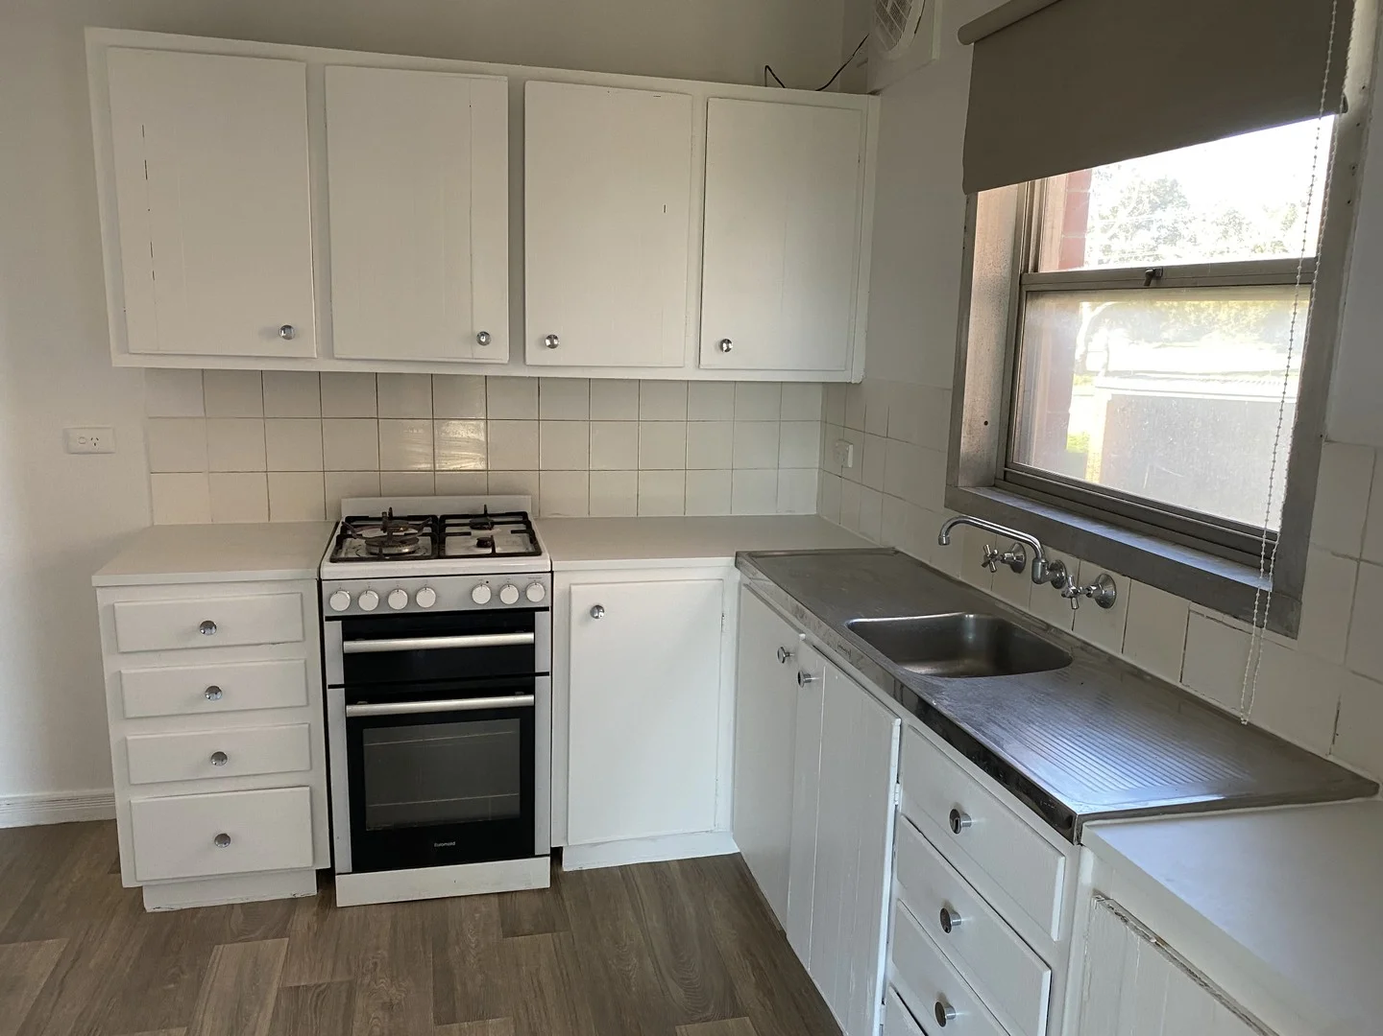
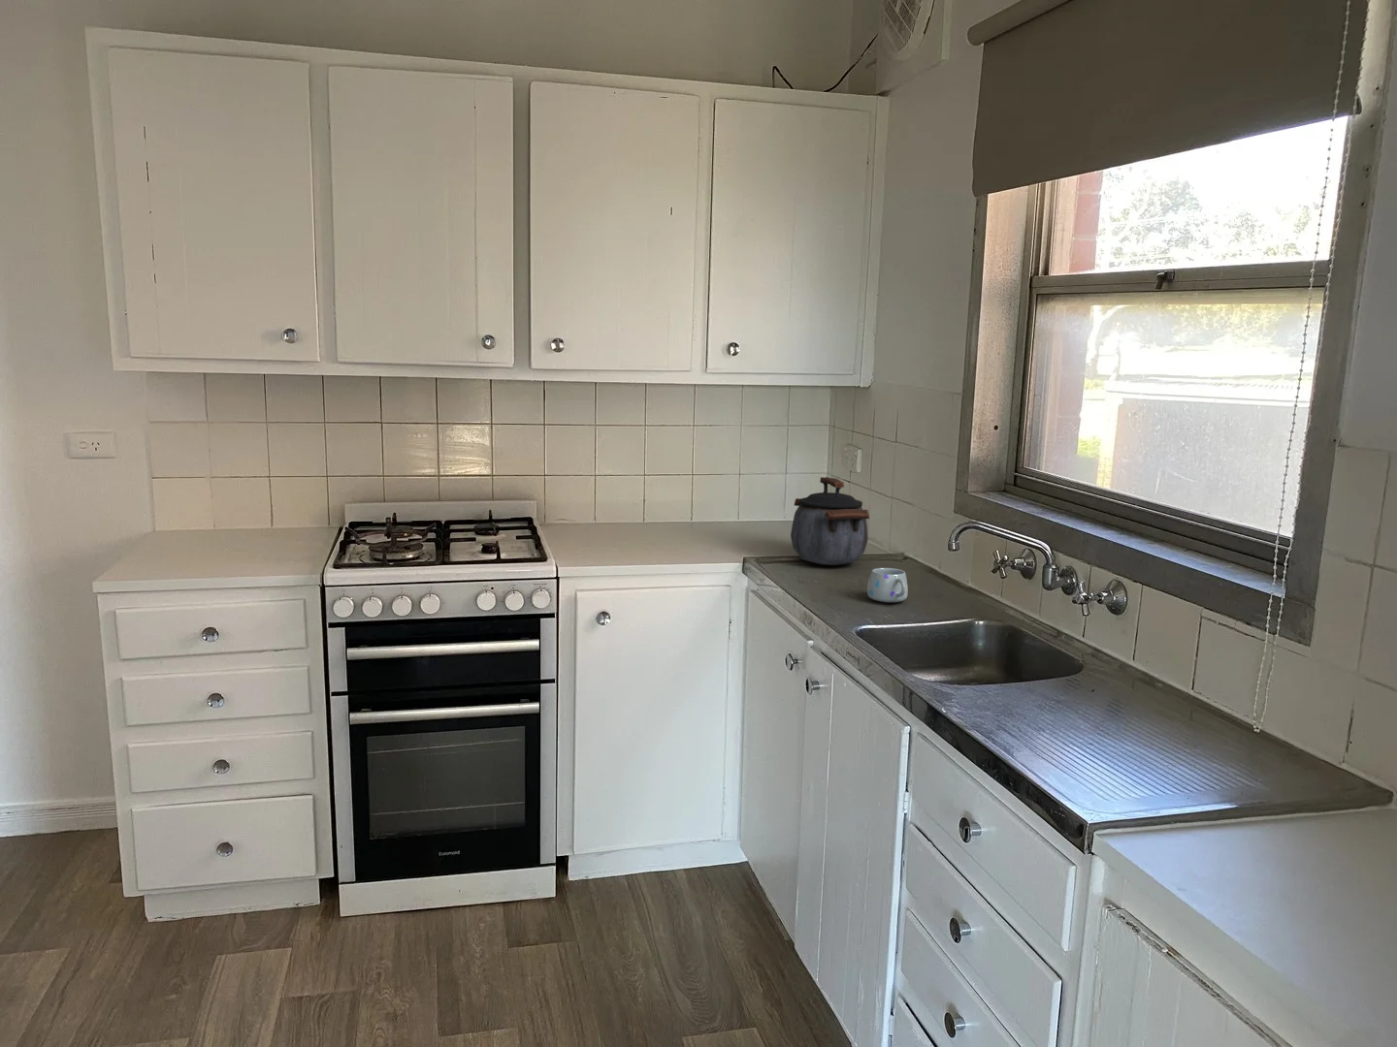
+ mug [867,567,909,603]
+ kettle [790,476,870,566]
